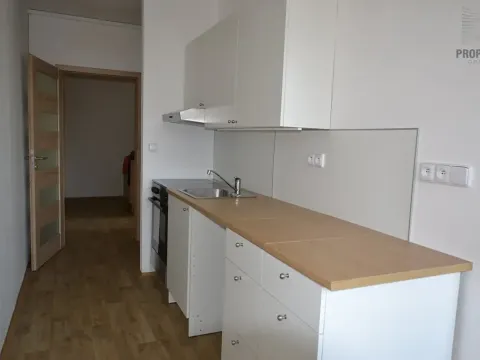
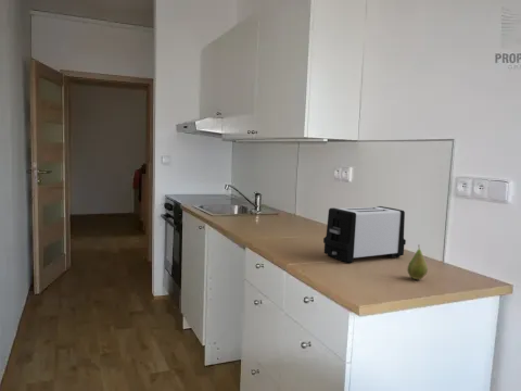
+ fruit [406,243,429,280]
+ toaster [322,205,407,264]
